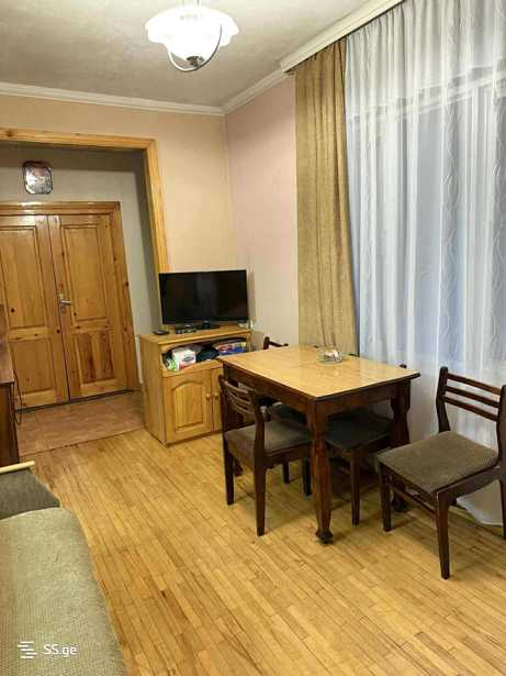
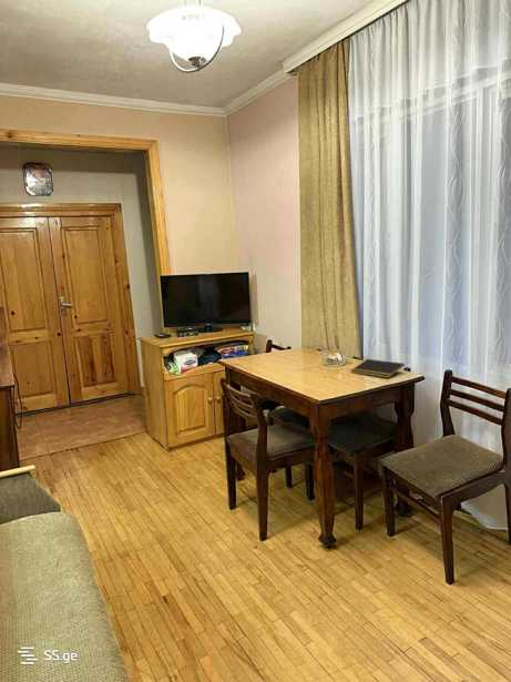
+ notepad [350,358,406,379]
